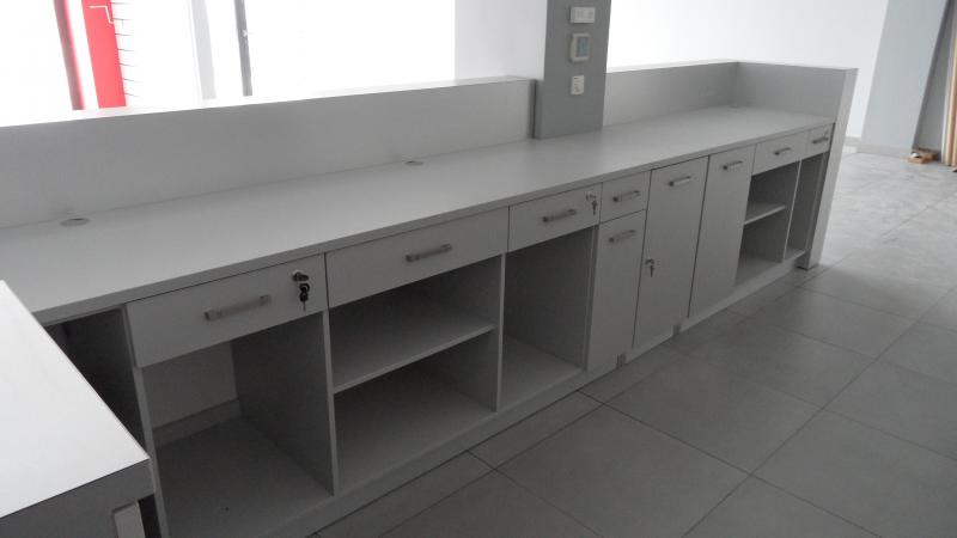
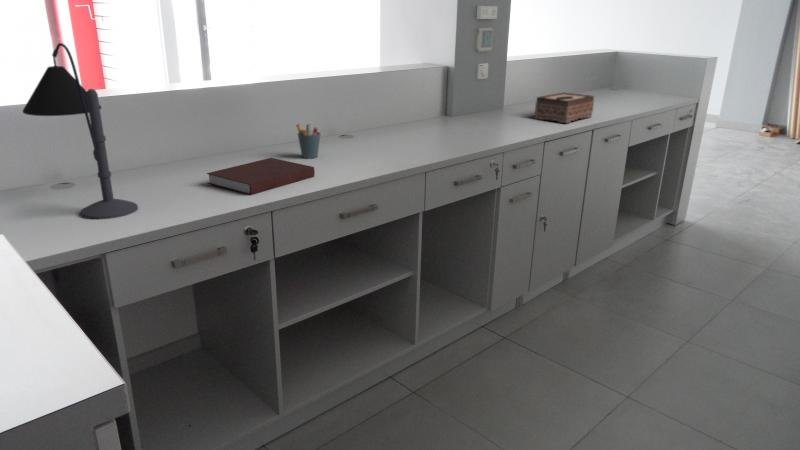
+ notebook [206,157,316,196]
+ desk lamp [22,42,139,220]
+ tissue box [534,92,595,124]
+ pen holder [295,122,321,159]
